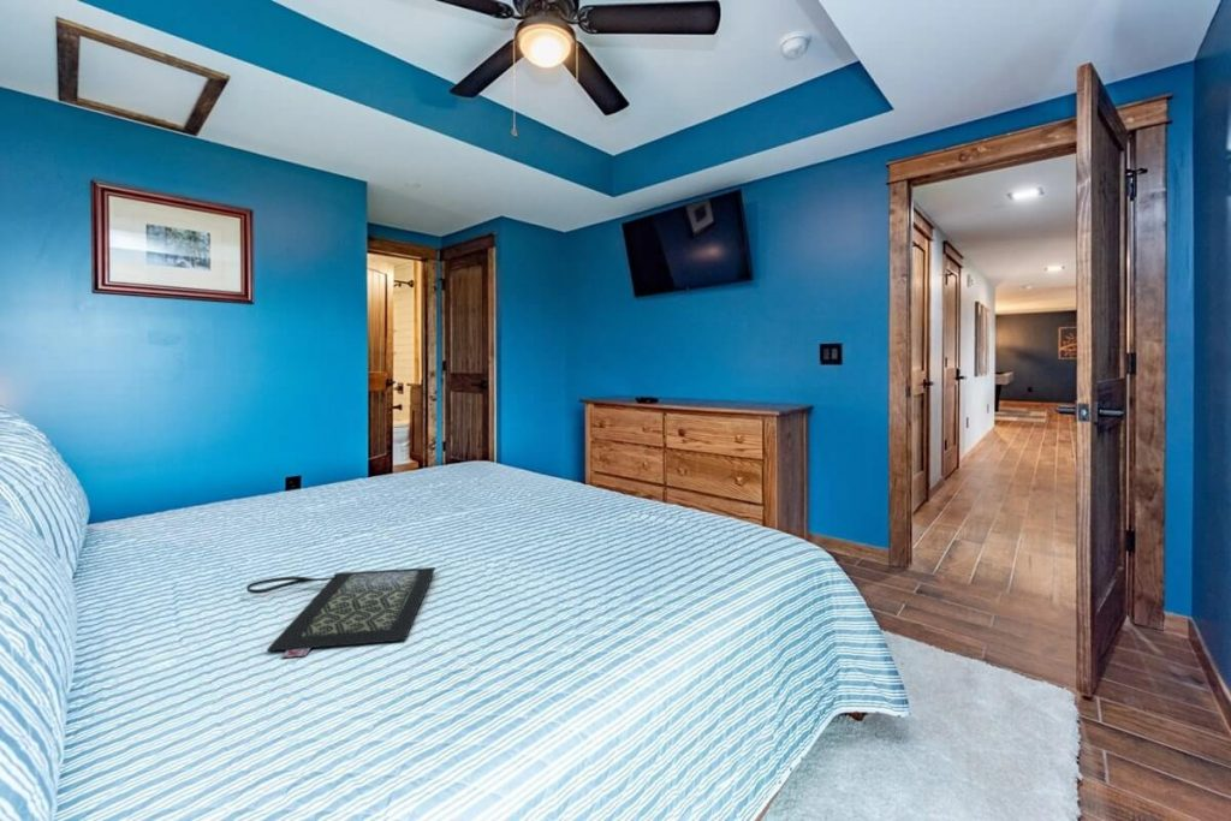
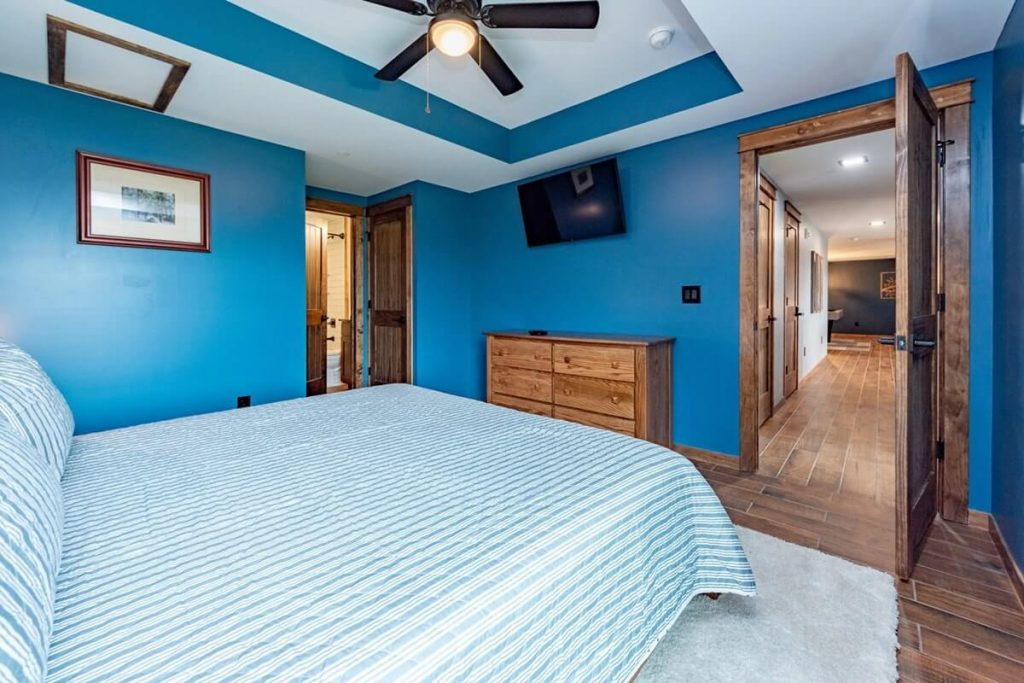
- clutch bag [245,566,436,659]
